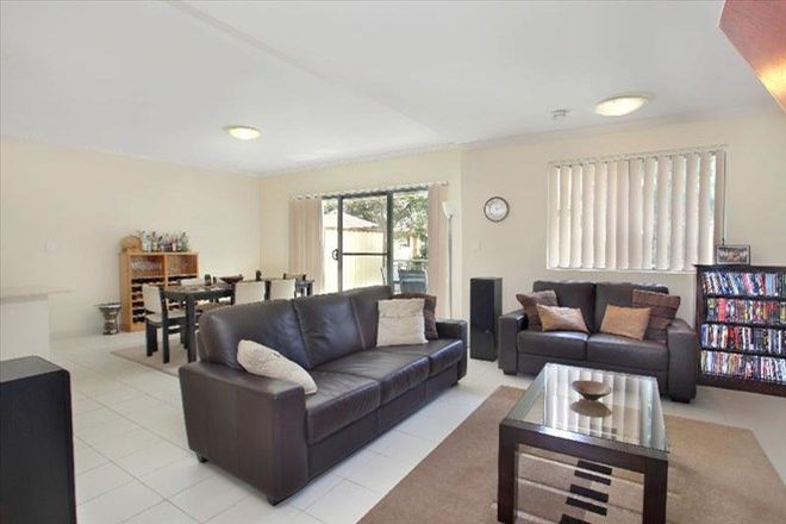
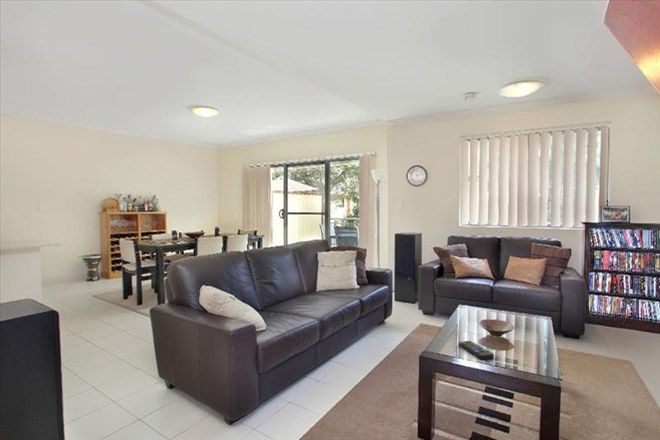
+ remote control [458,340,495,360]
